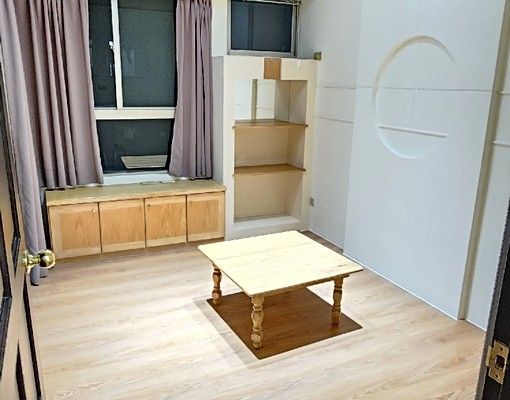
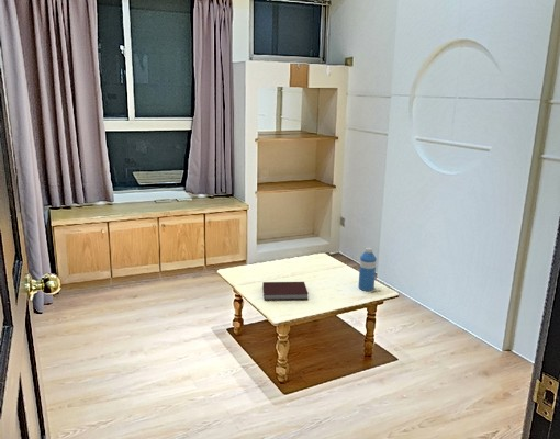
+ water bottle [357,247,378,292]
+ notebook [261,281,310,301]
